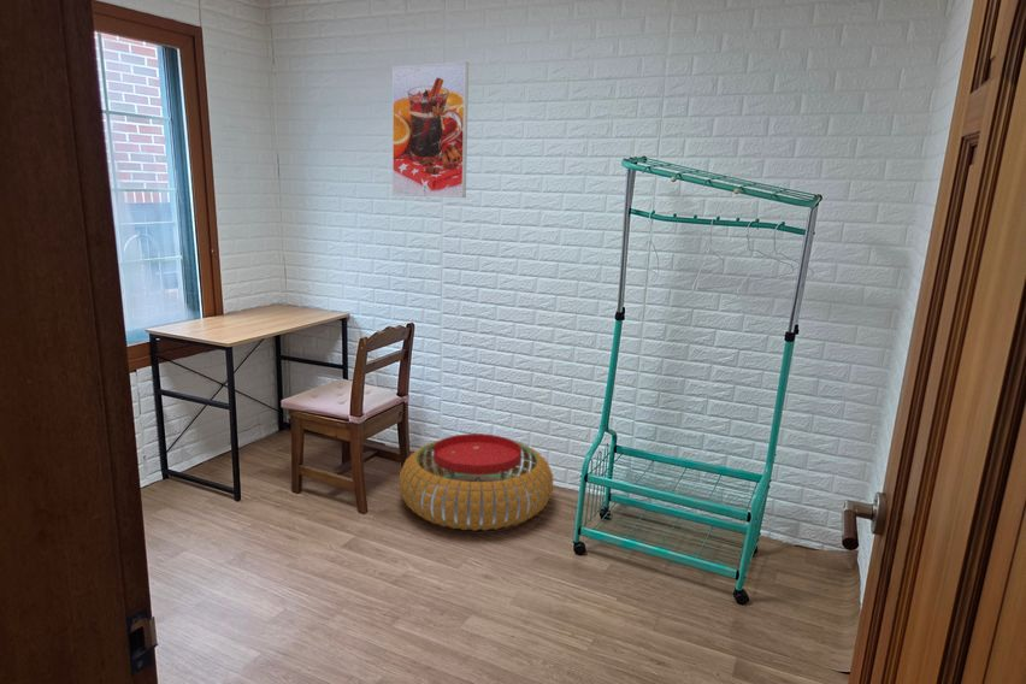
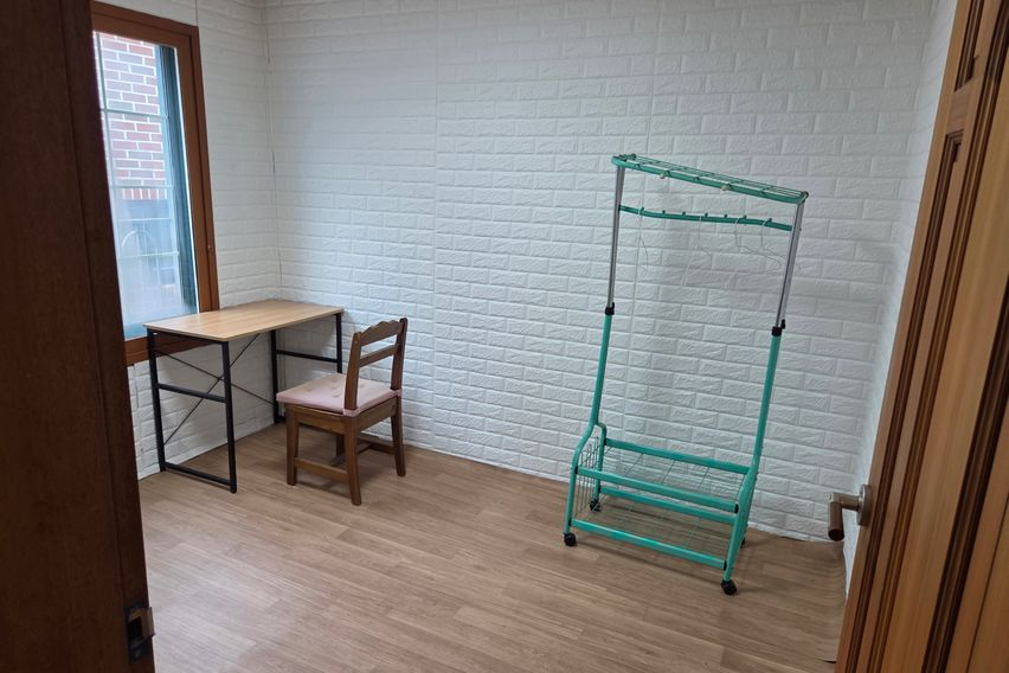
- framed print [391,60,470,199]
- pouf [397,432,555,532]
